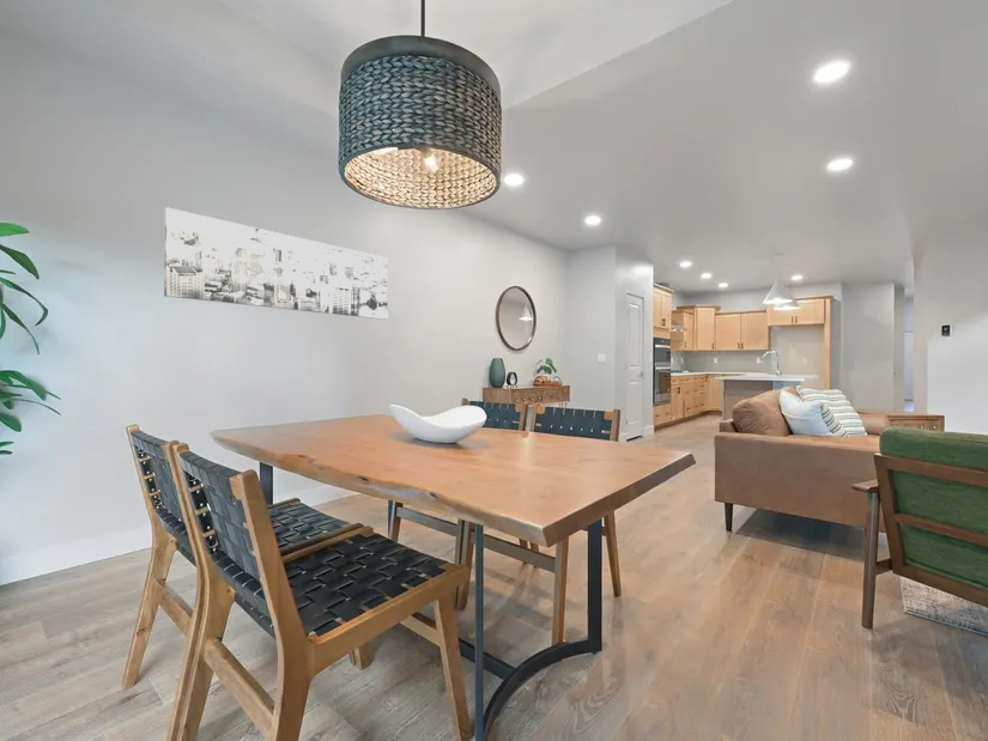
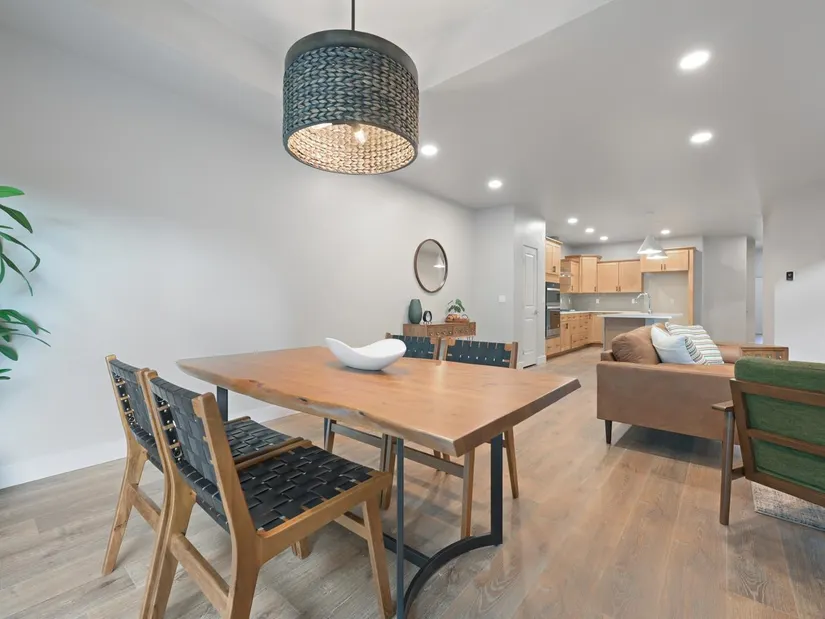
- wall art [163,206,389,321]
